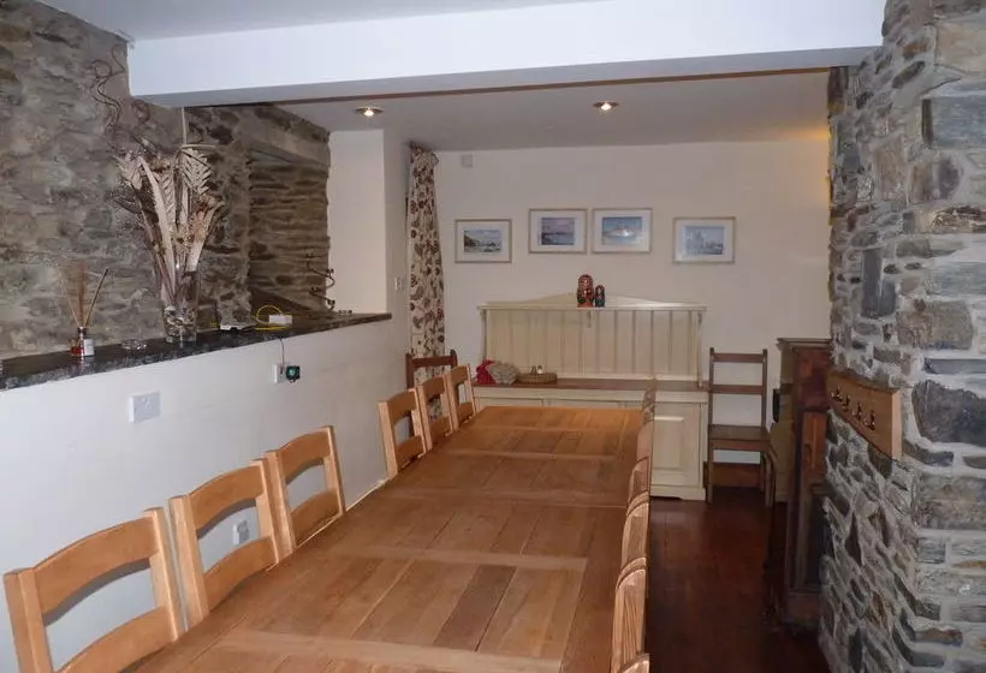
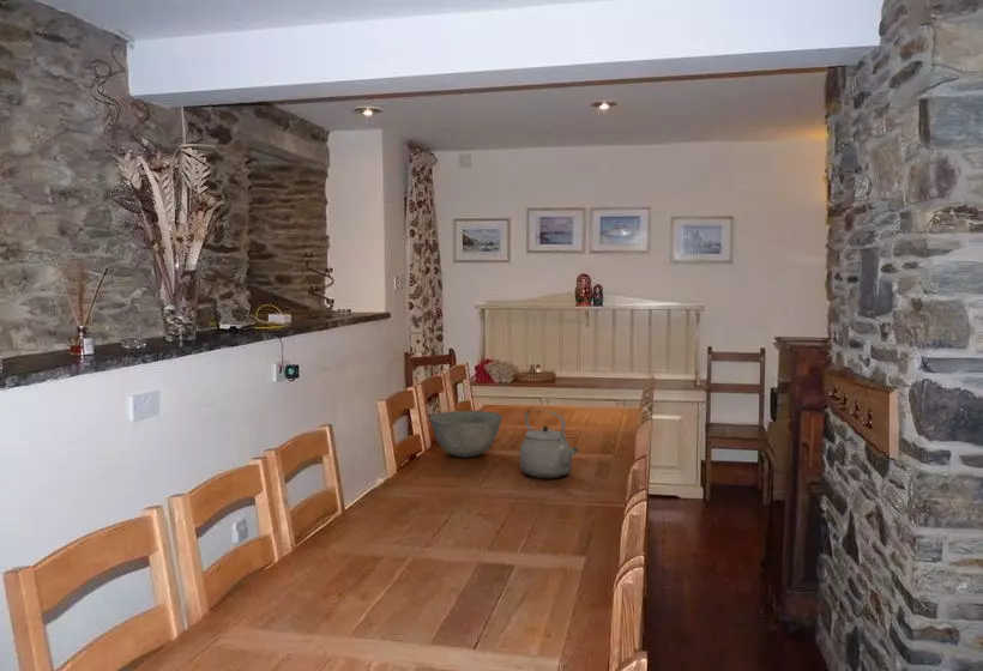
+ tea kettle [519,407,580,479]
+ bowl [428,410,503,459]
